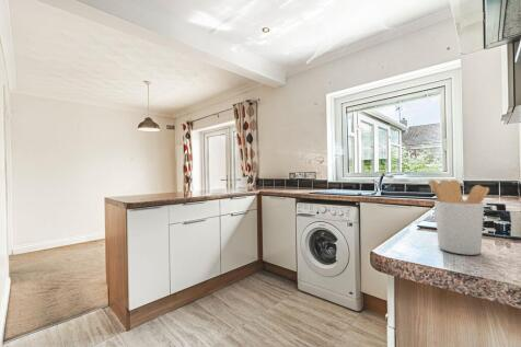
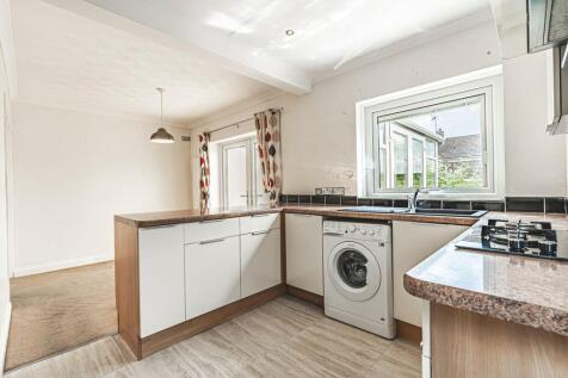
- utensil holder [427,177,490,256]
